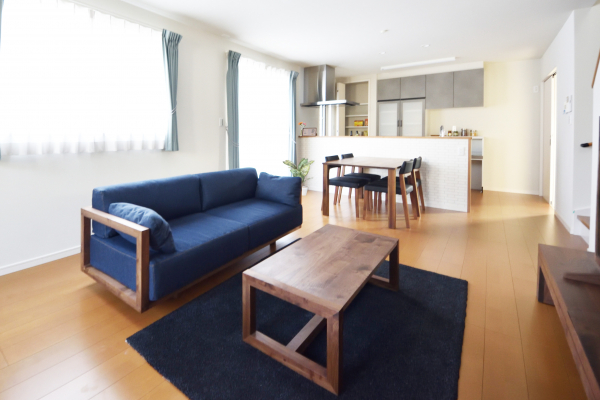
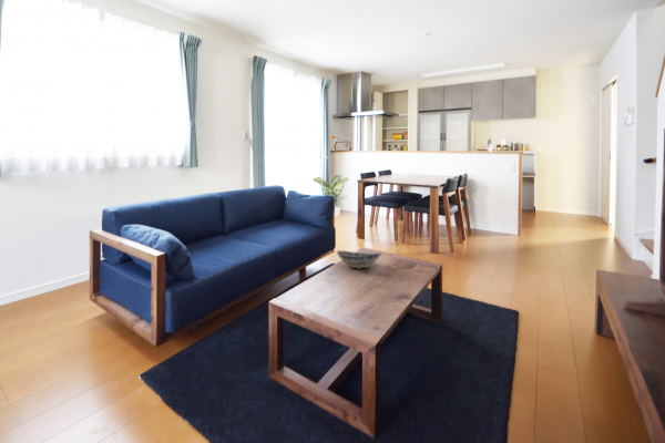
+ decorative bowl [336,249,382,269]
